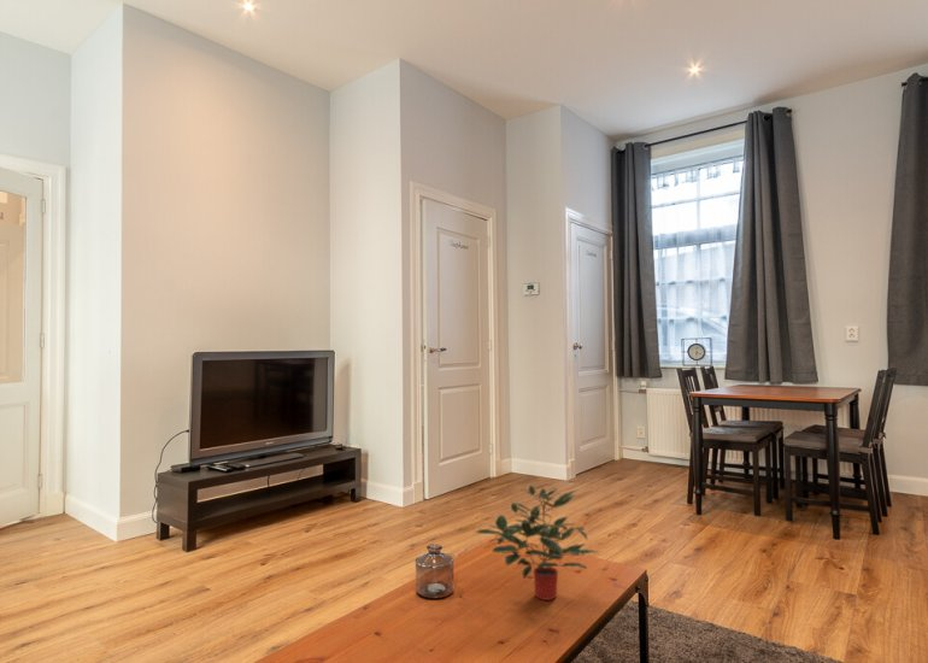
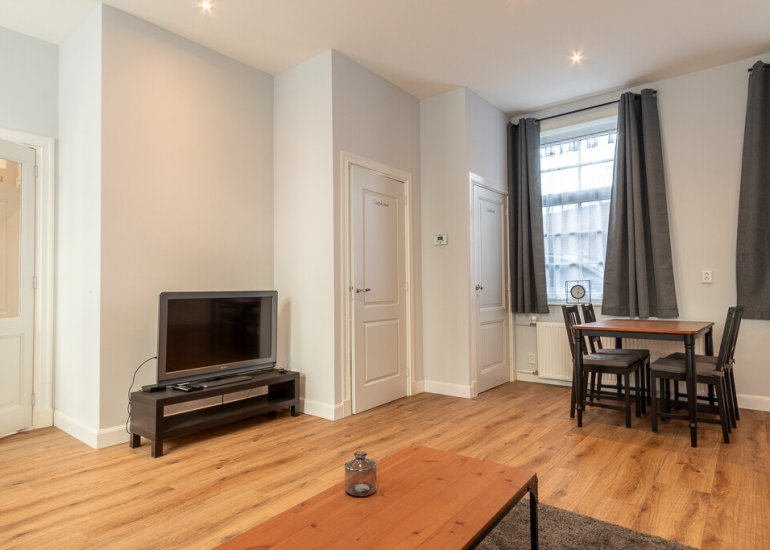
- potted plant [474,485,600,602]
